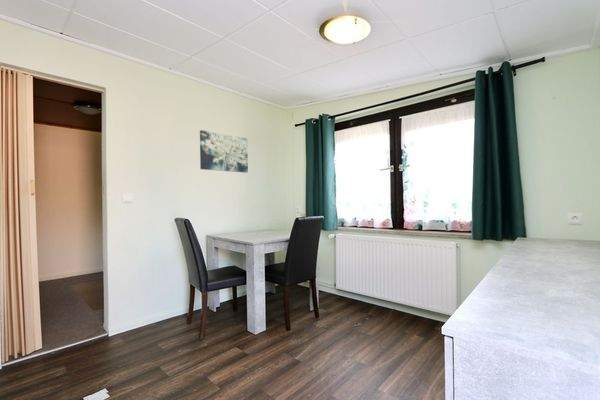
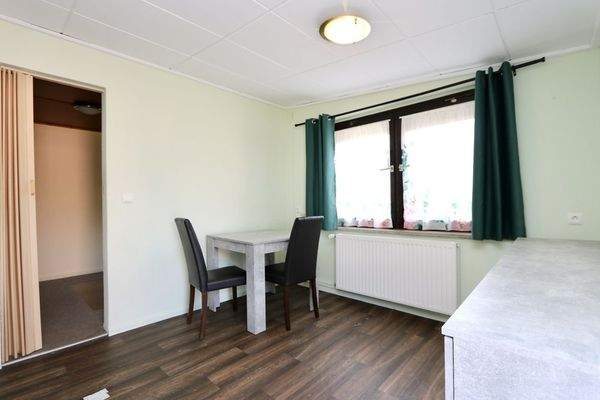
- wall art [199,129,249,174]
